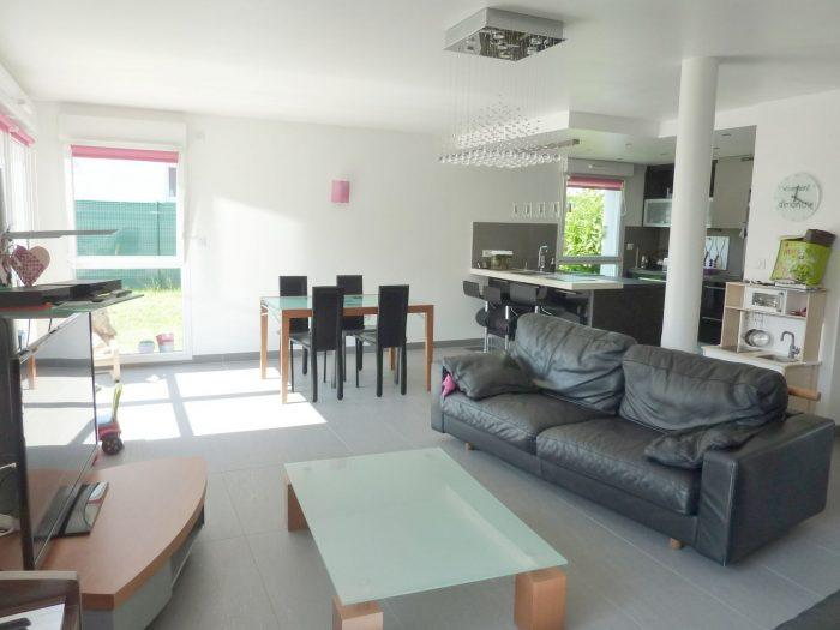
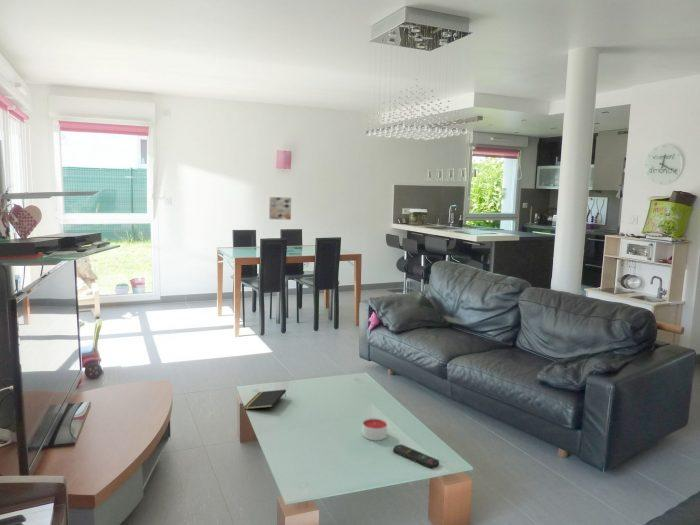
+ remote control [392,444,440,469]
+ notepad [243,389,287,410]
+ wall art [268,196,292,221]
+ candle [361,417,388,441]
